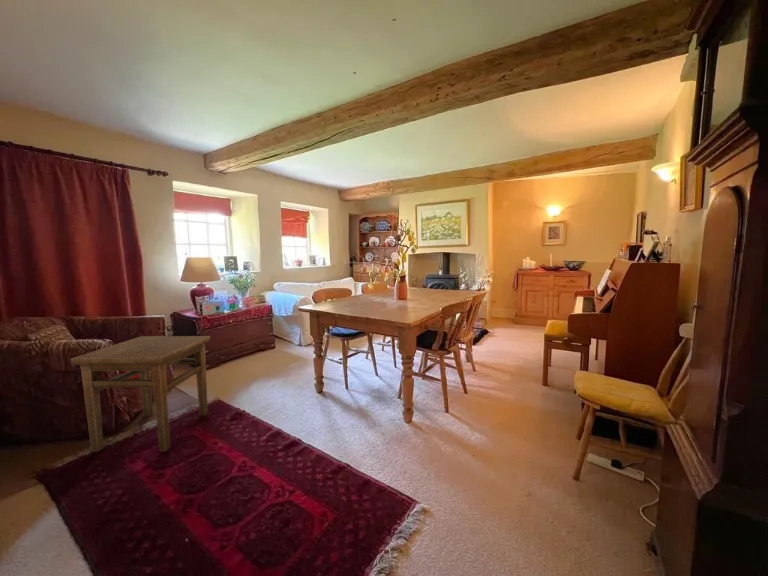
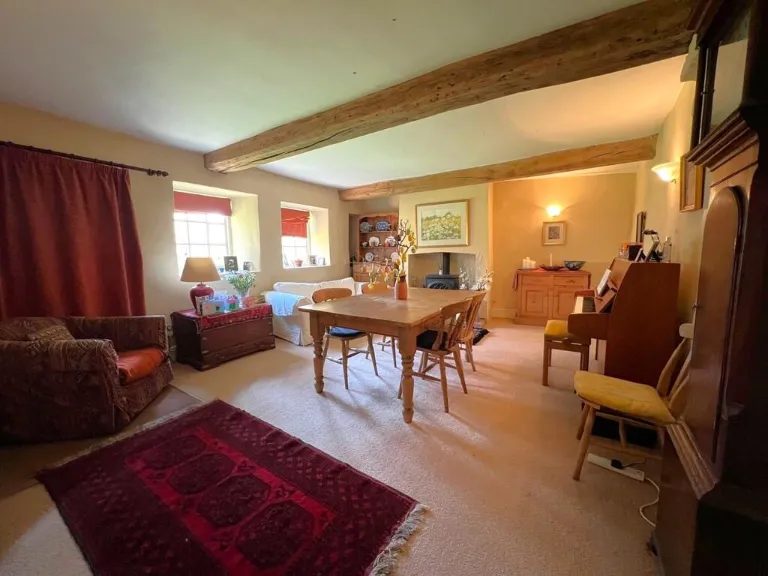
- side table [70,335,211,453]
